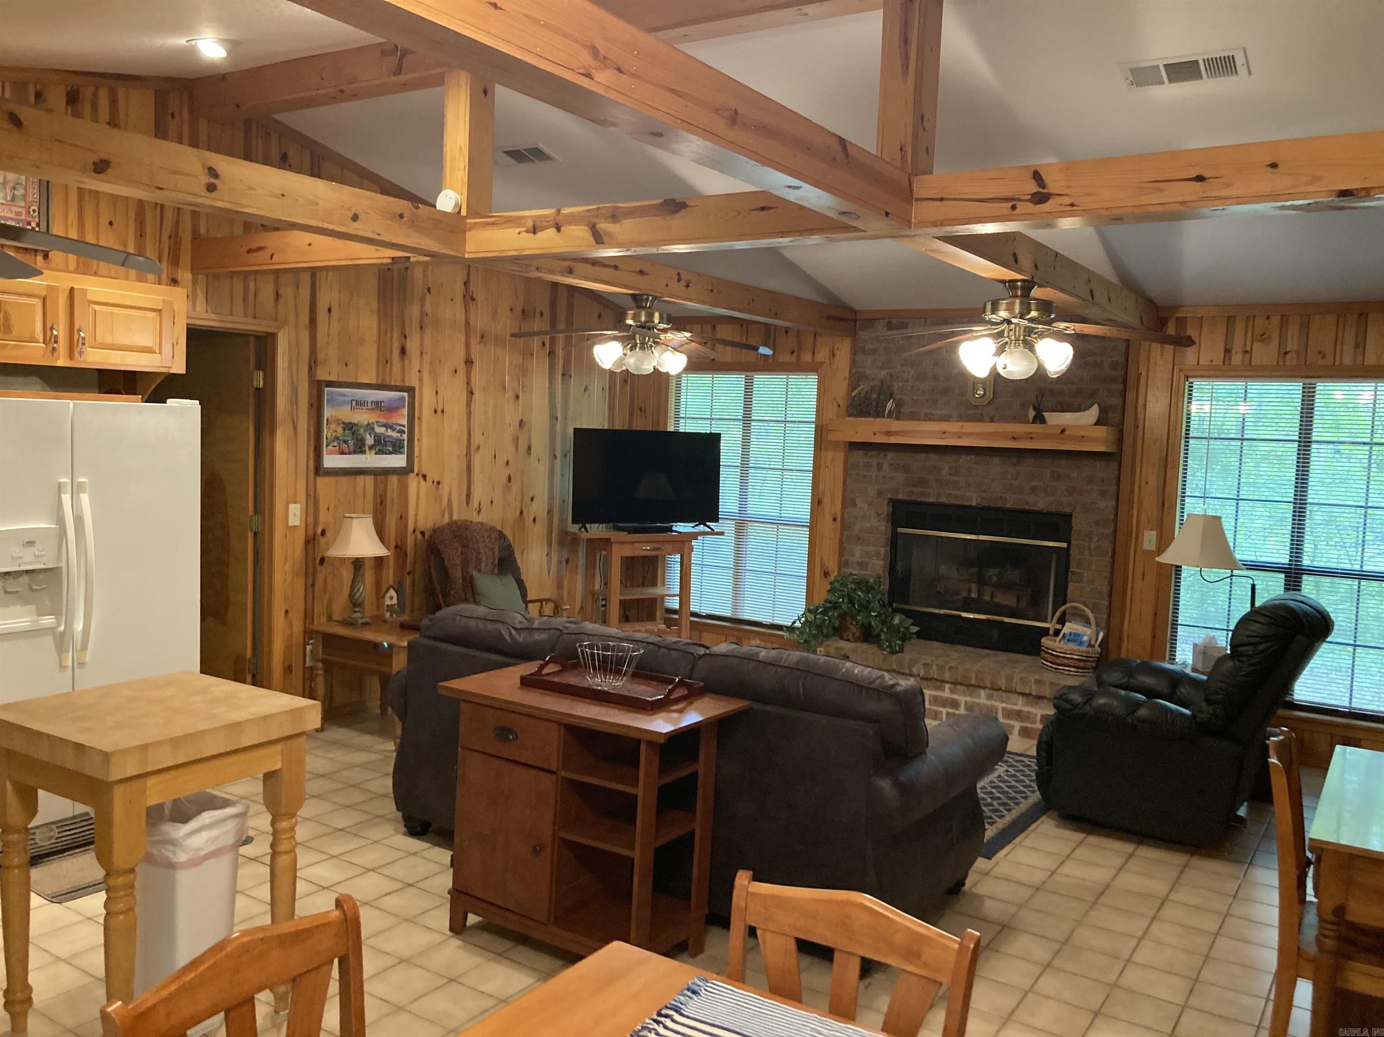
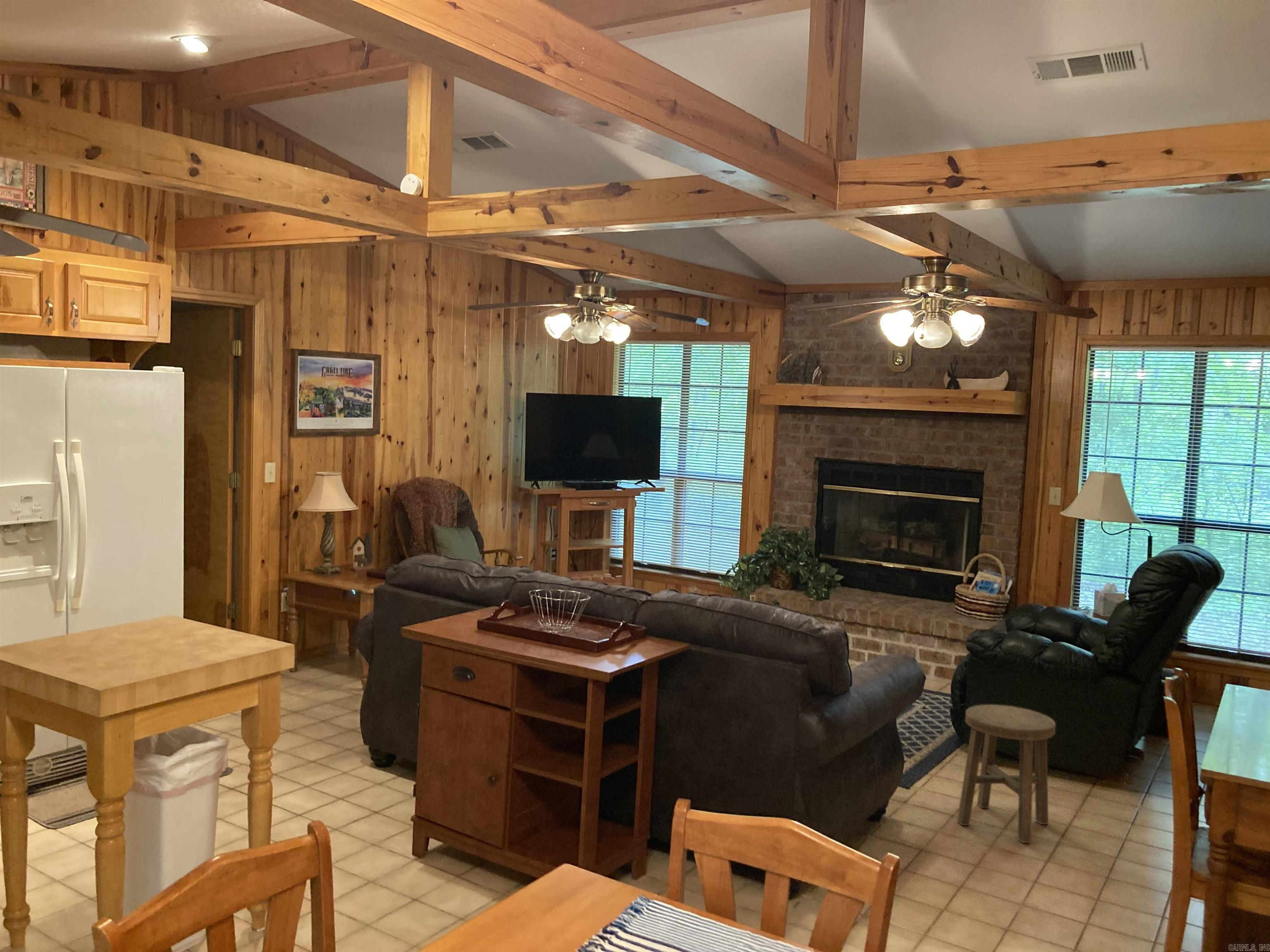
+ stool [957,704,1056,843]
